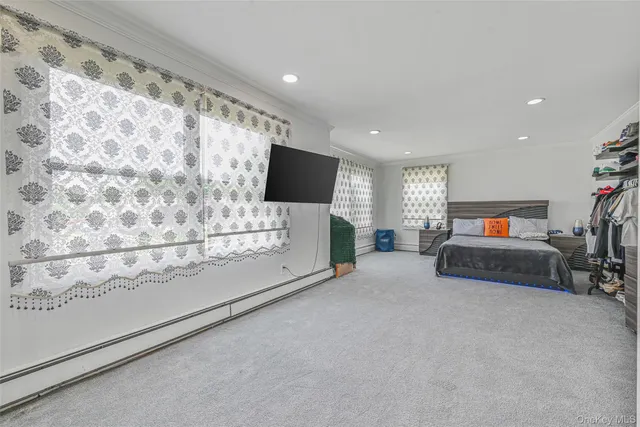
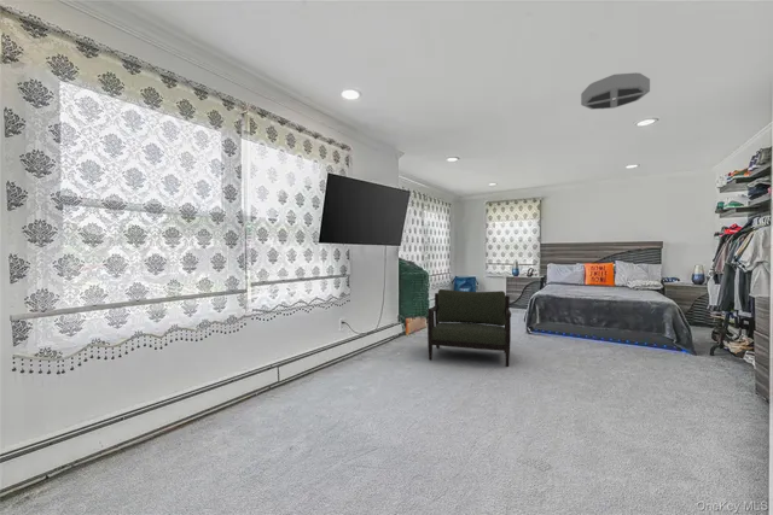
+ ceiling light [580,71,651,111]
+ armchair [426,288,512,368]
